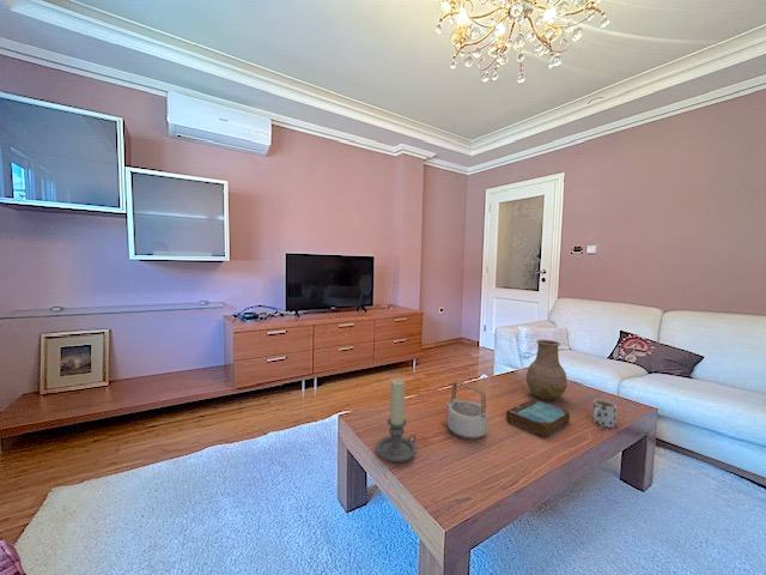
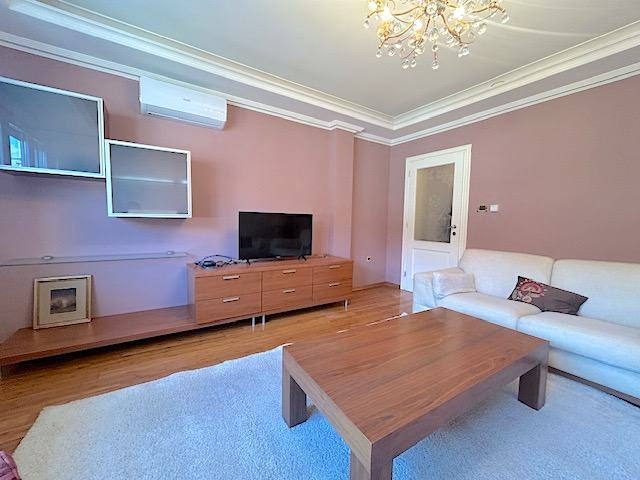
- teapot [444,380,488,441]
- book [505,398,571,438]
- mug [591,398,618,429]
- candle holder [375,379,418,464]
- vase [525,339,569,402]
